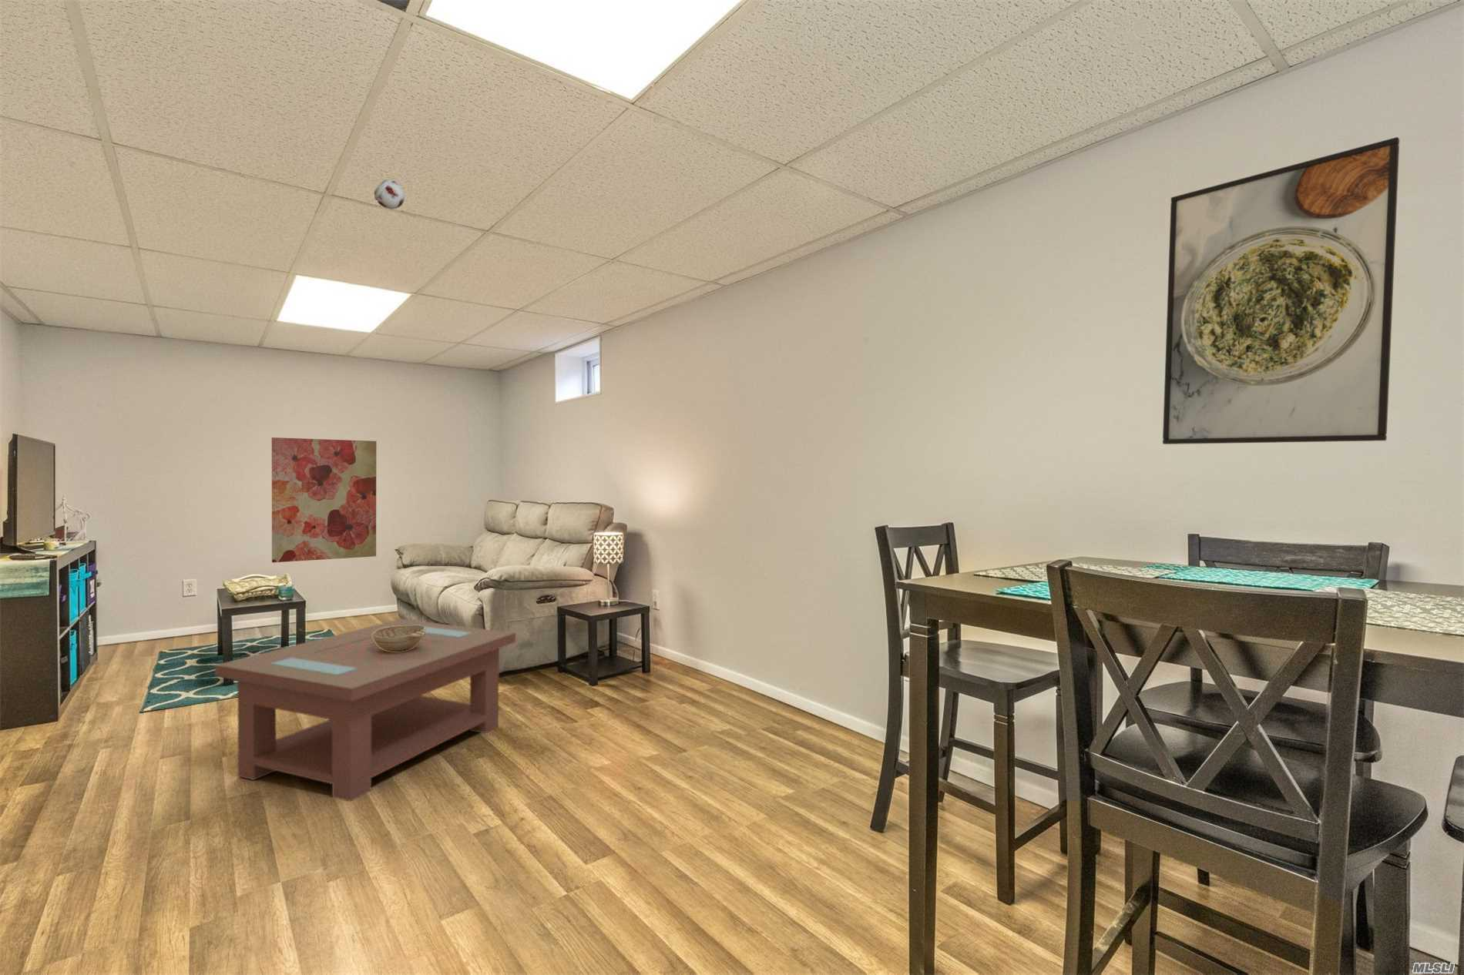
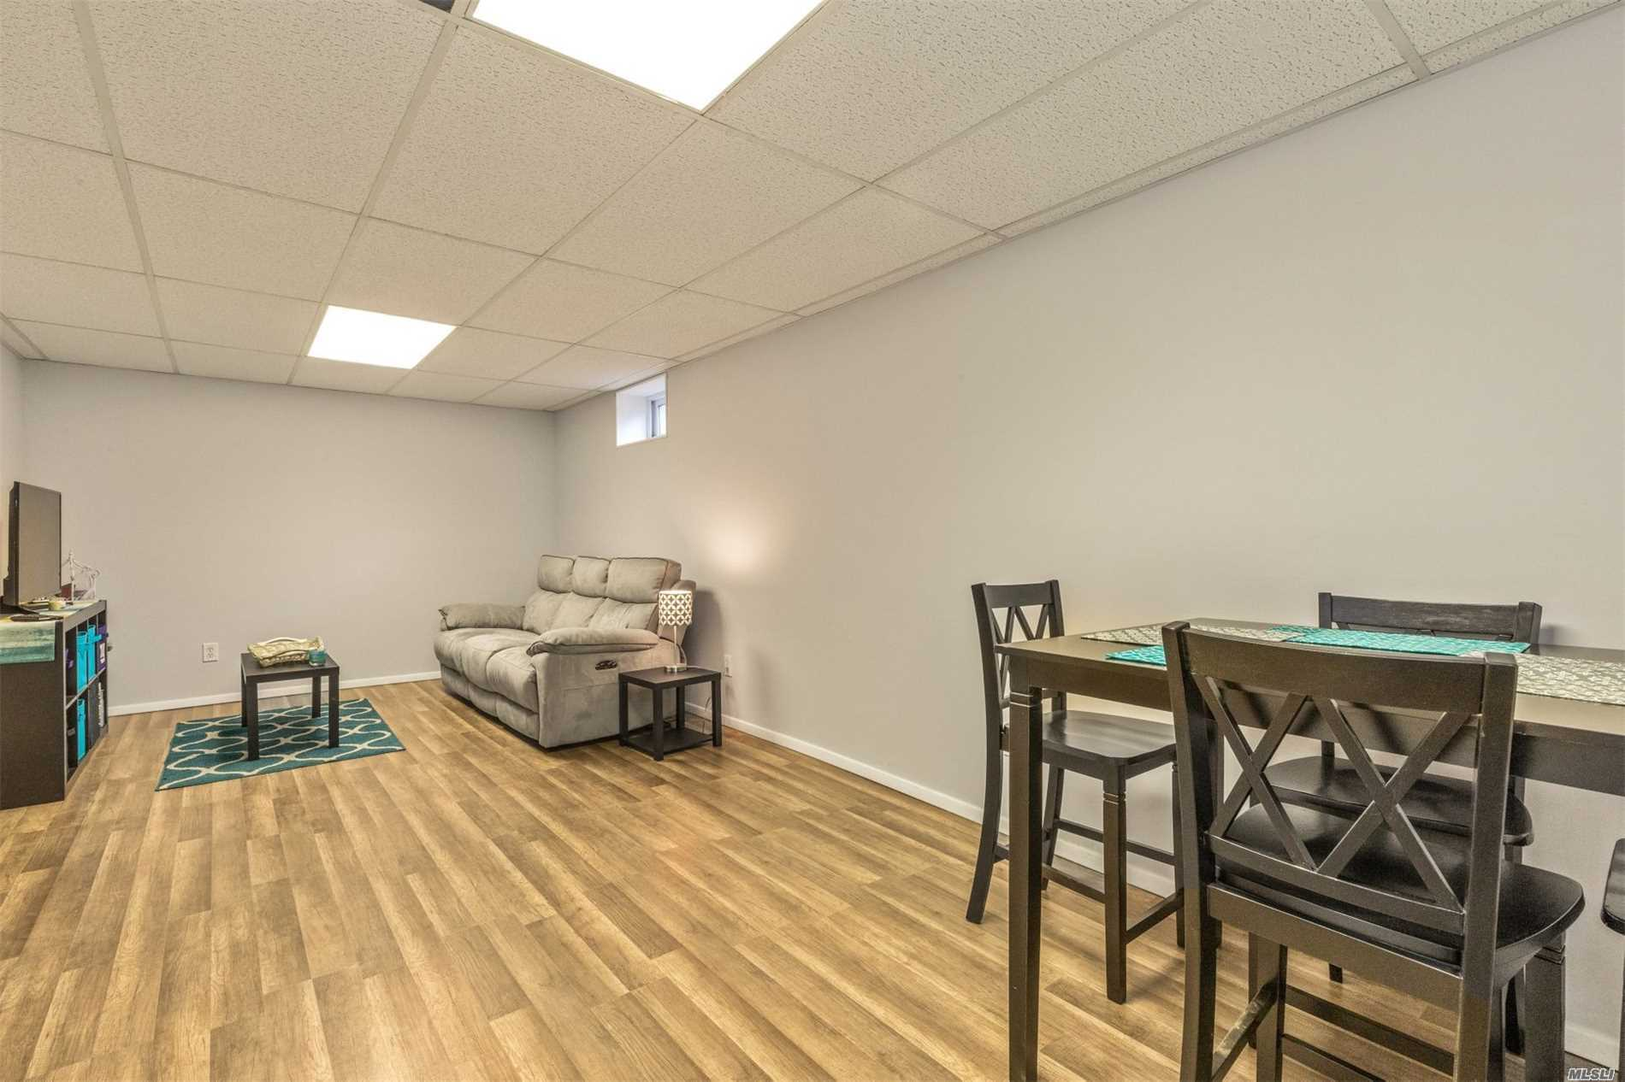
- coffee table [214,618,516,802]
- wall art [271,436,378,563]
- decorative bowl [372,625,426,652]
- smoke detector [373,177,405,210]
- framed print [1162,136,1400,445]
